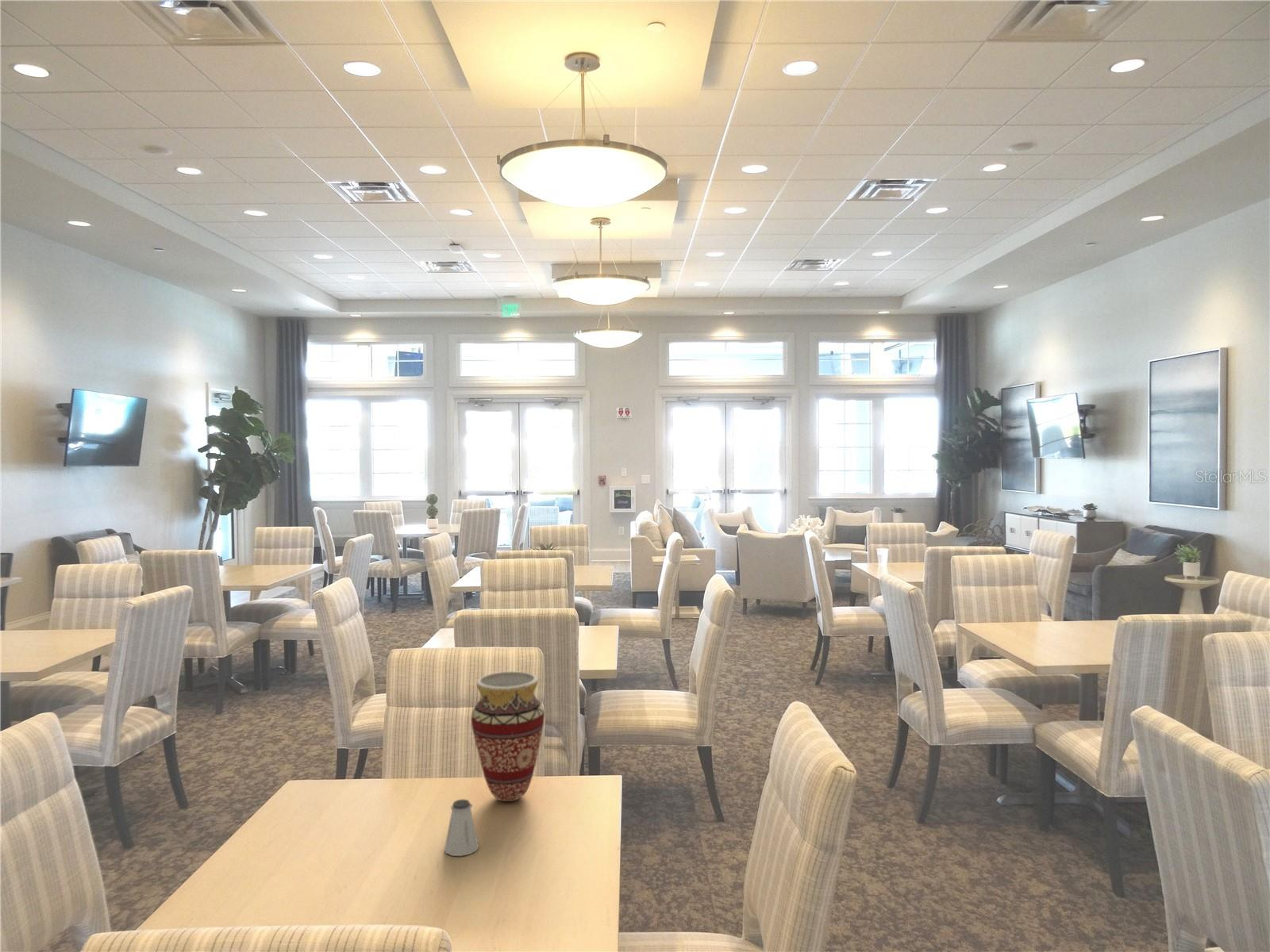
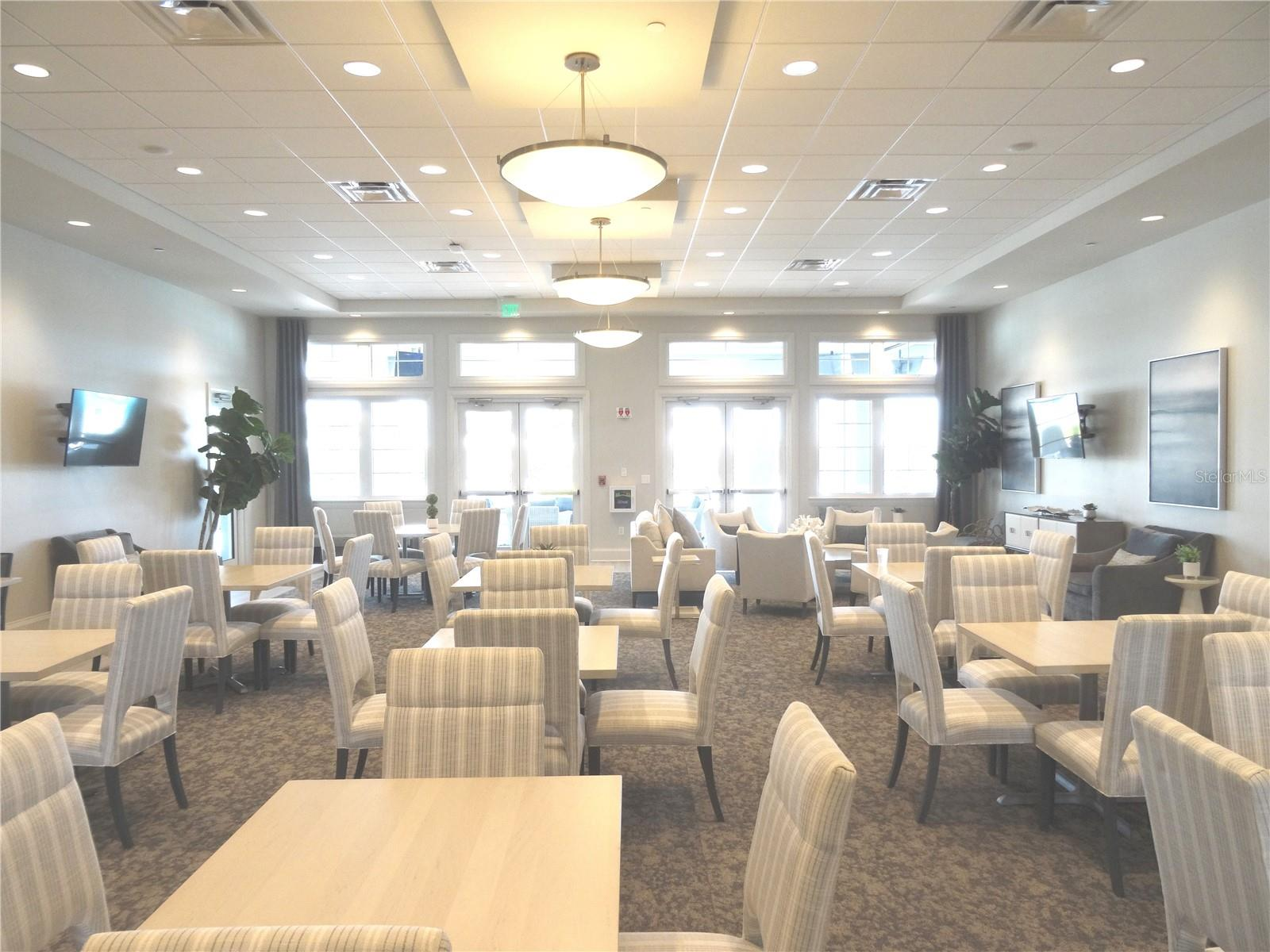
- vase [471,670,545,802]
- saltshaker [444,799,479,857]
